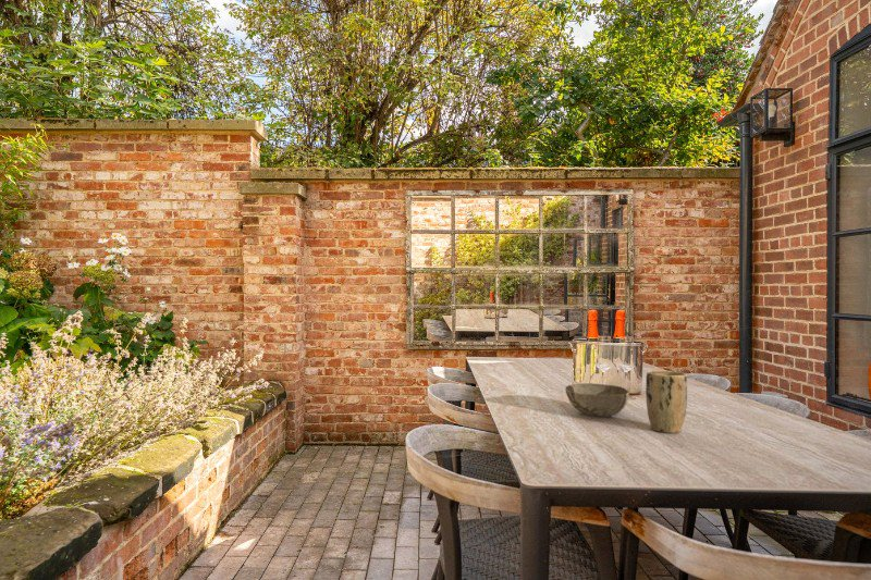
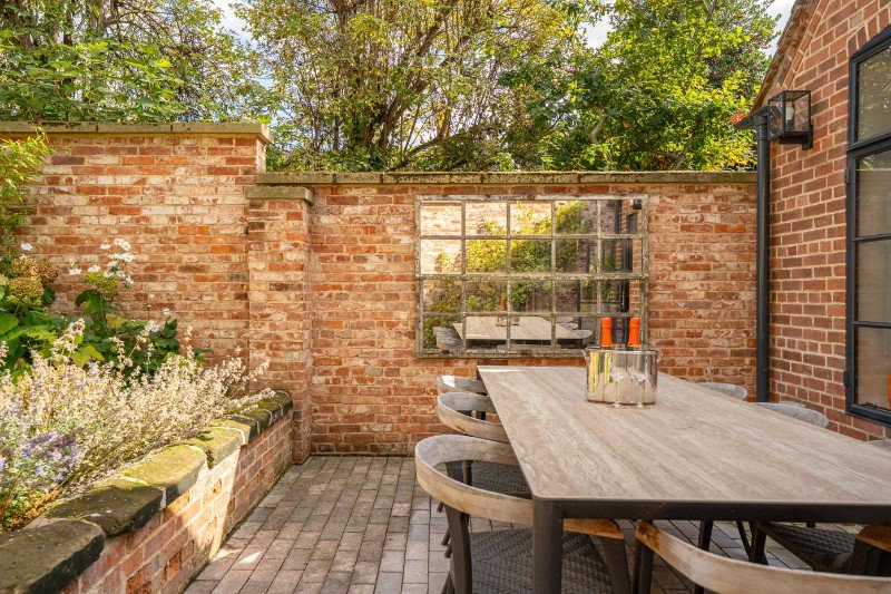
- bowl [564,382,630,418]
- plant pot [645,370,688,434]
